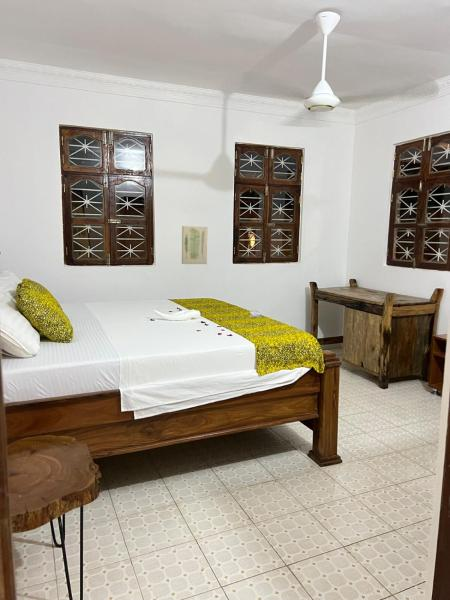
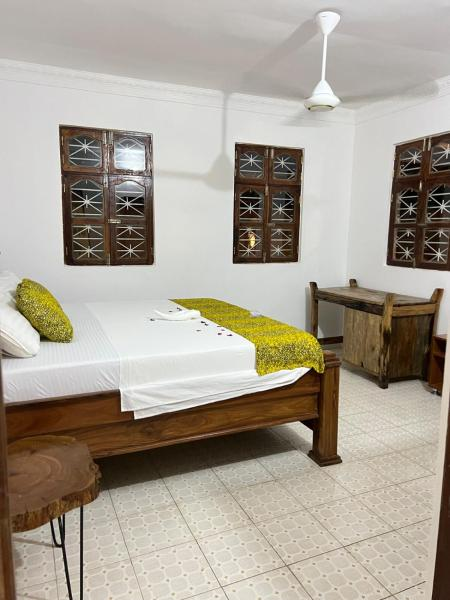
- wall art [181,225,208,265]
